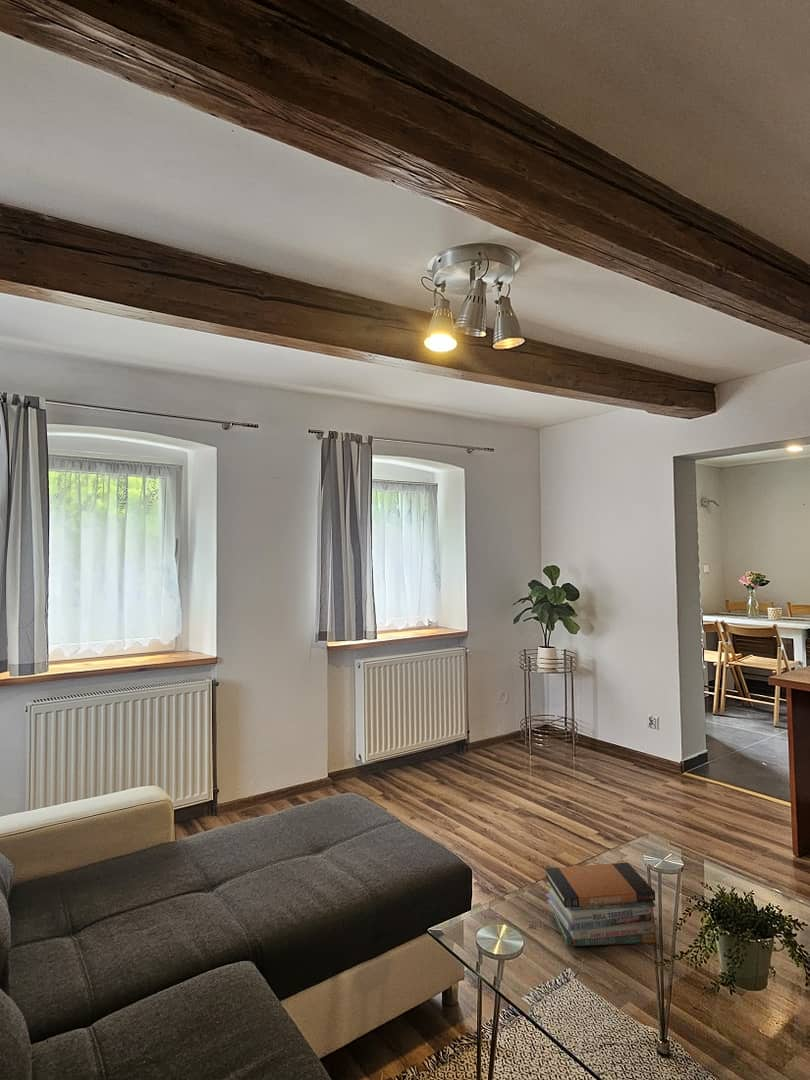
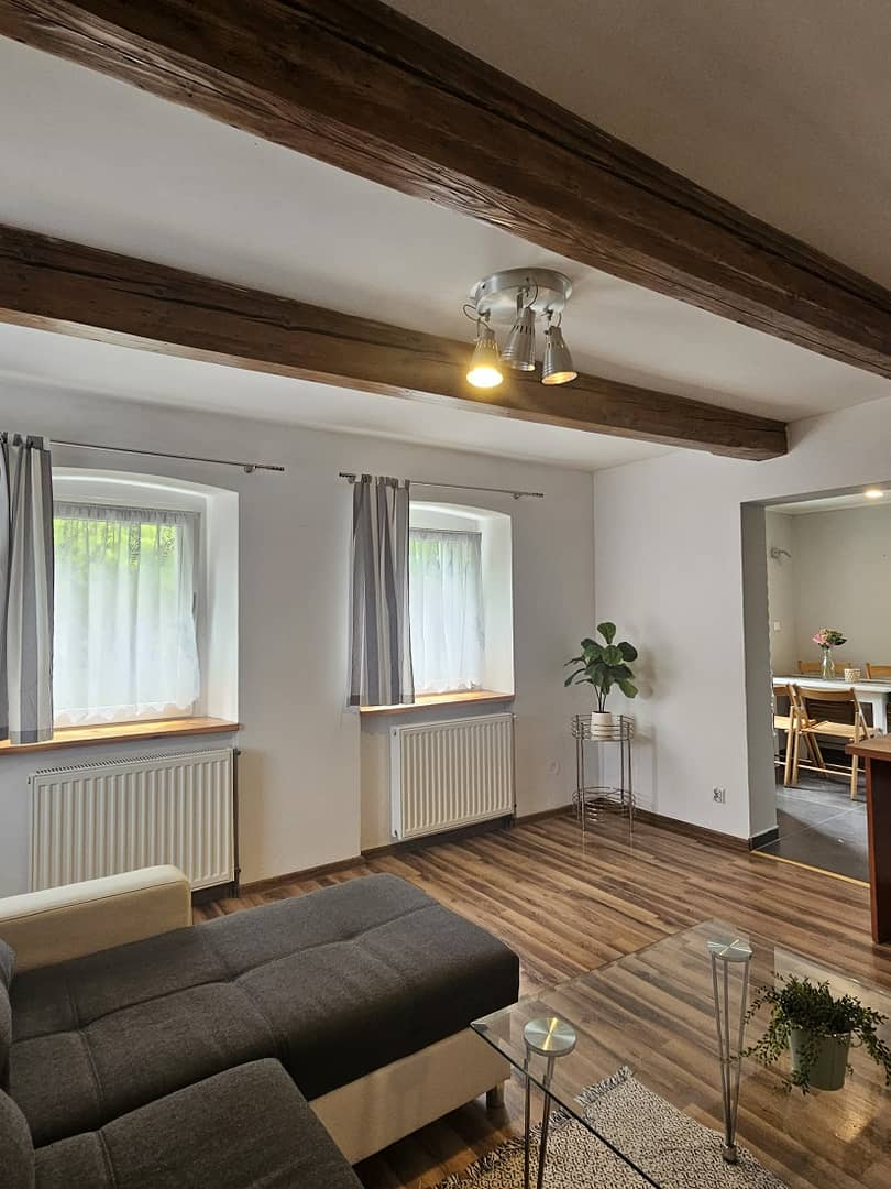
- book stack [544,861,657,947]
